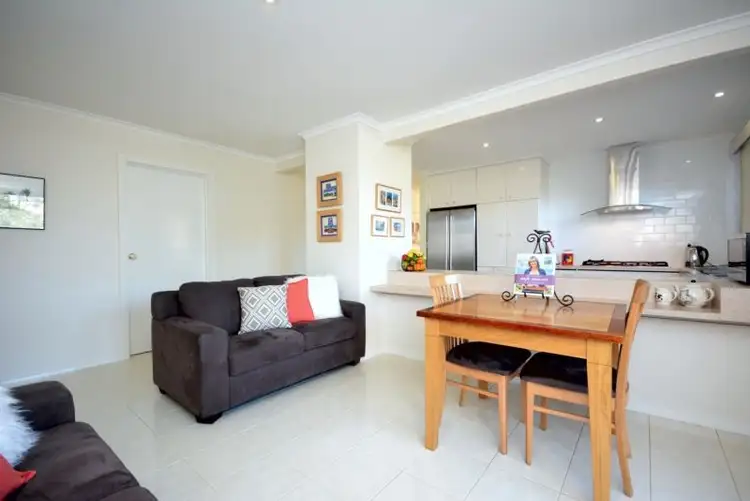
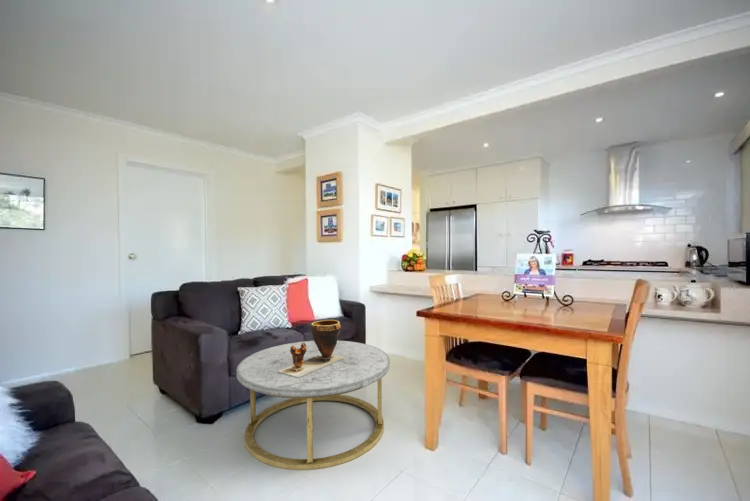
+ clay pot [278,318,345,377]
+ coffee table [236,340,391,471]
